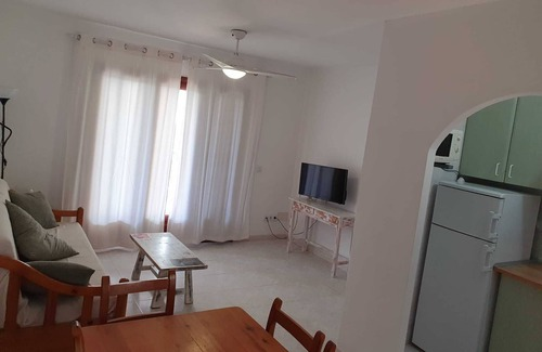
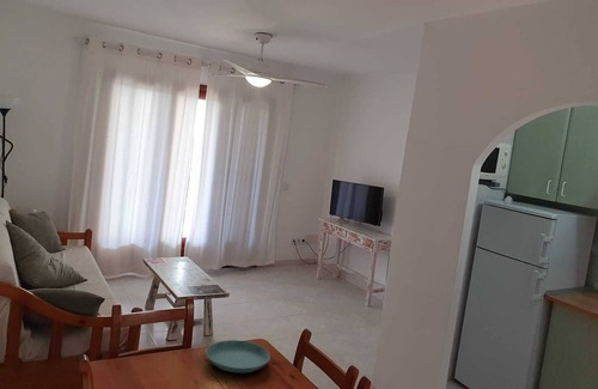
+ saucer [206,339,271,373]
